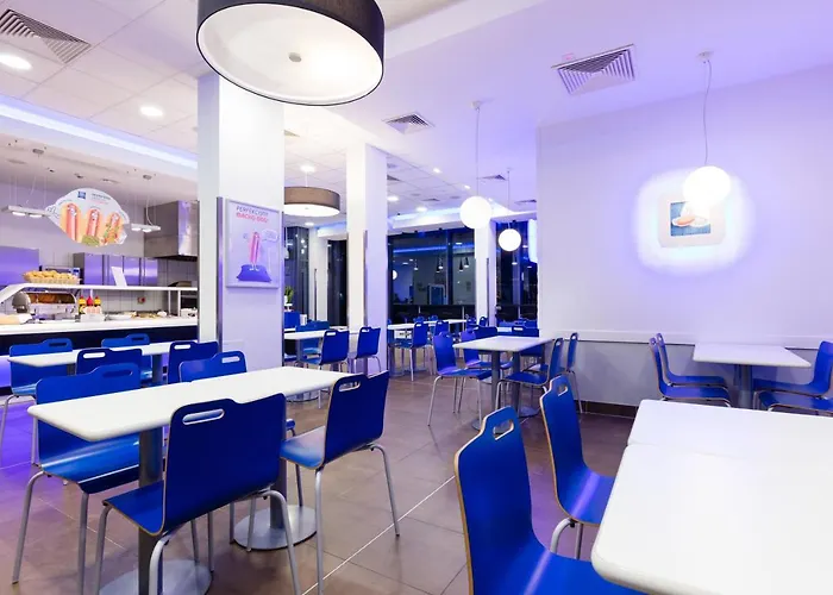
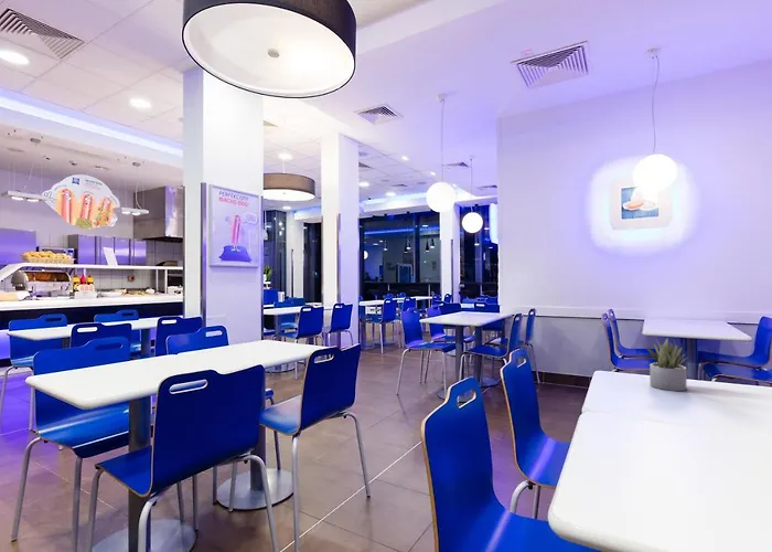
+ succulent plant [645,337,689,392]
